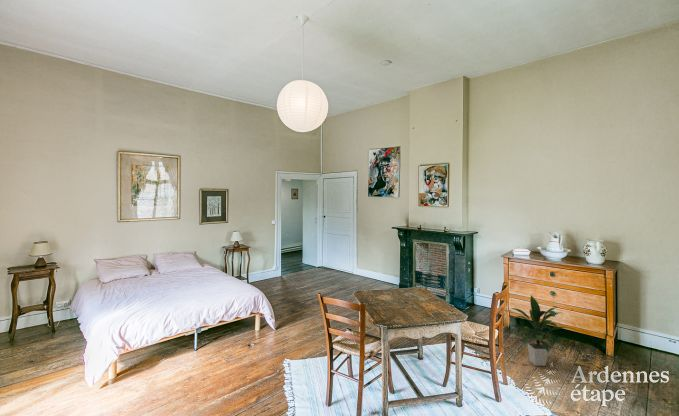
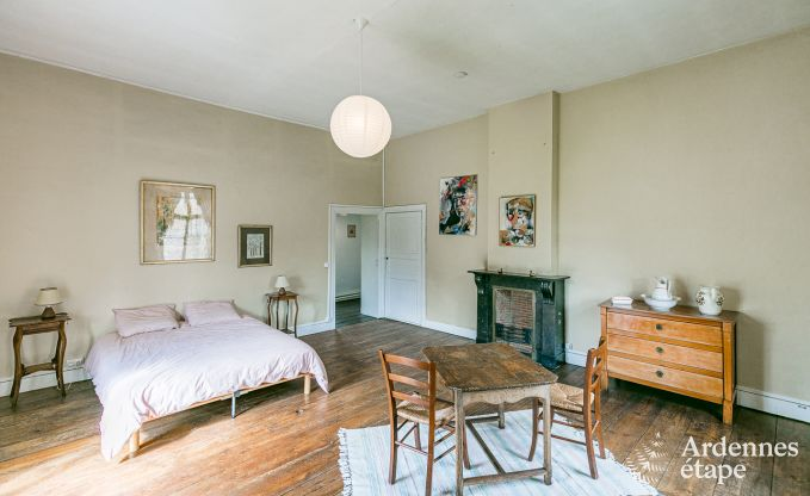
- indoor plant [510,294,568,367]
